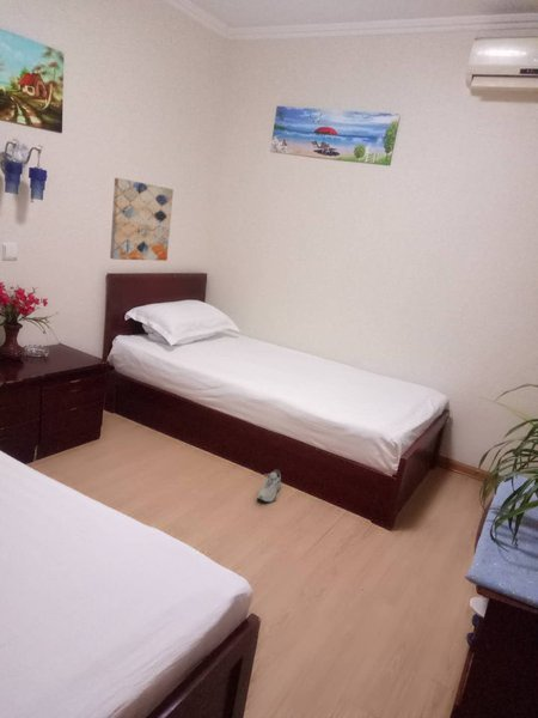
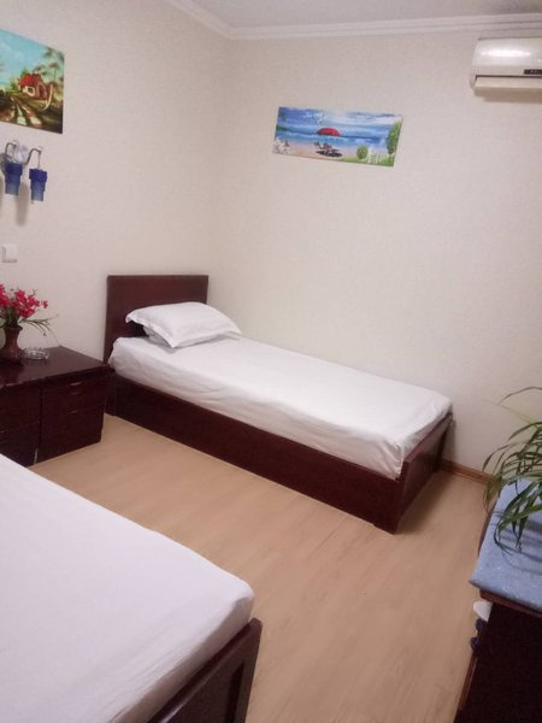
- shoe [256,467,282,503]
- wall art [109,177,175,262]
